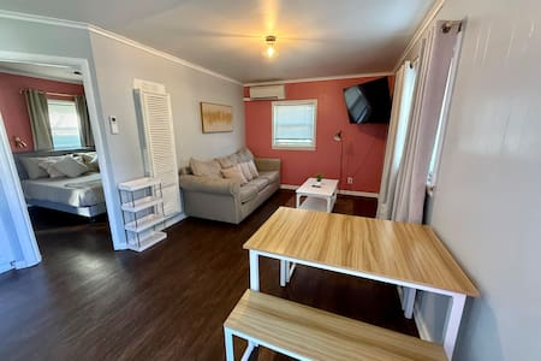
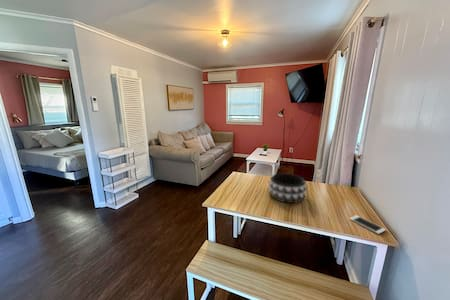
+ cell phone [348,214,387,235]
+ decorative bowl [267,173,308,204]
